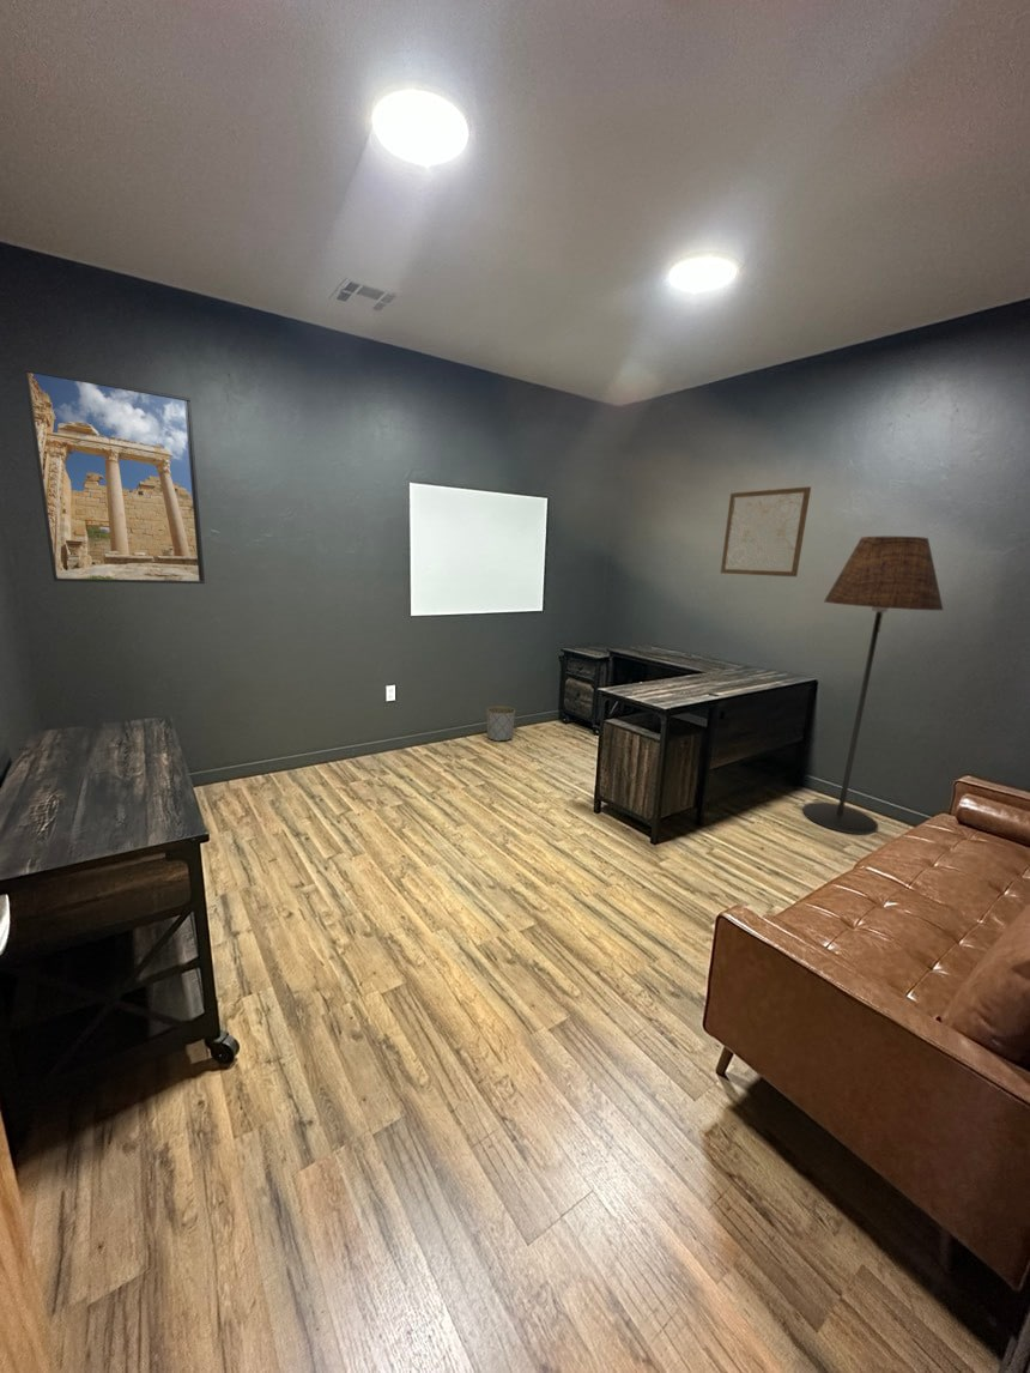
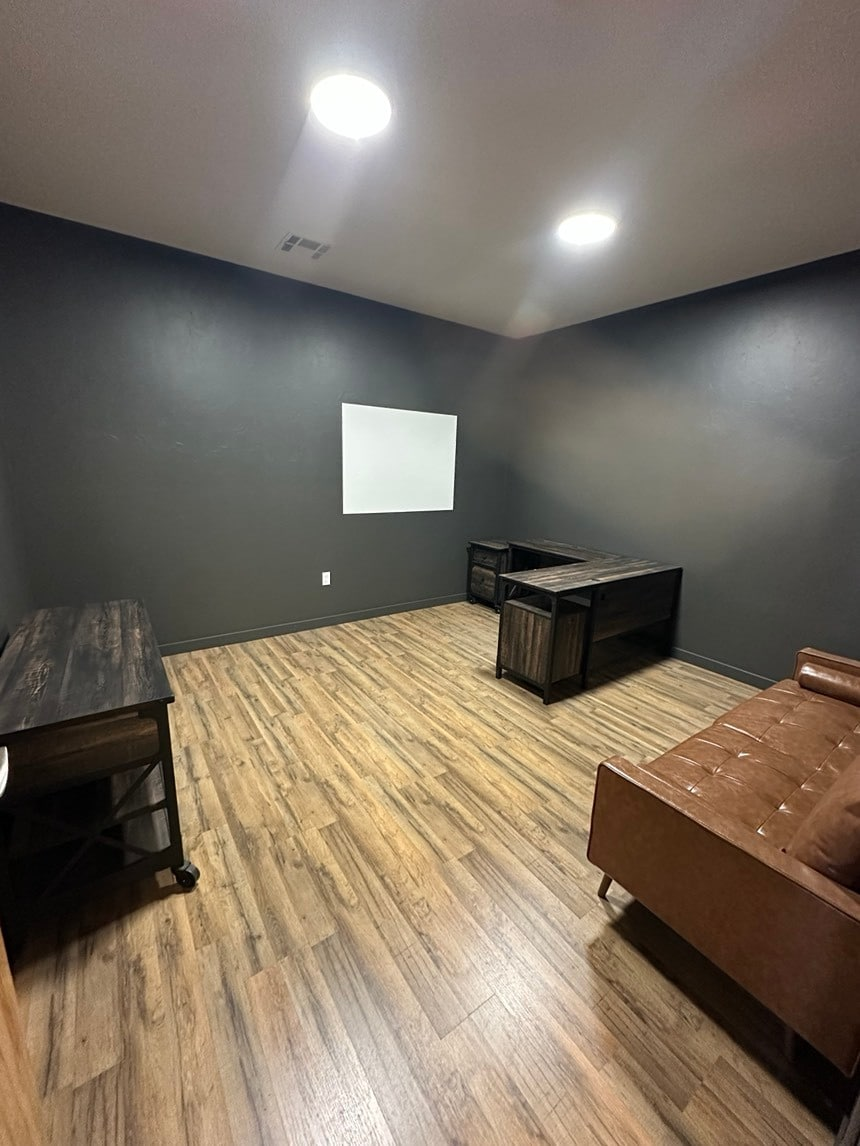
- planter [486,706,516,743]
- wall art [720,485,812,577]
- floor lamp [801,536,945,835]
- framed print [23,367,206,585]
